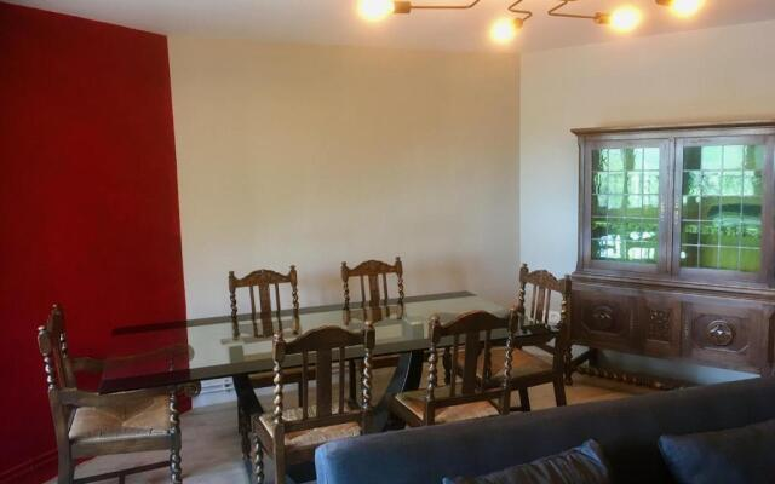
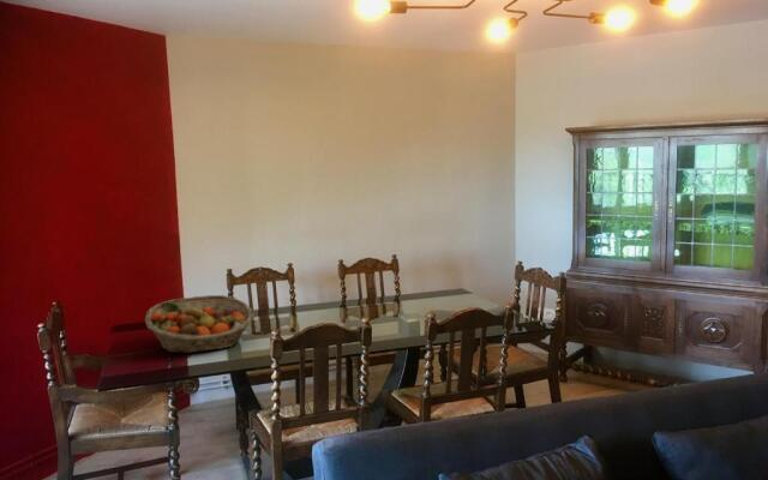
+ fruit basket [144,294,254,354]
